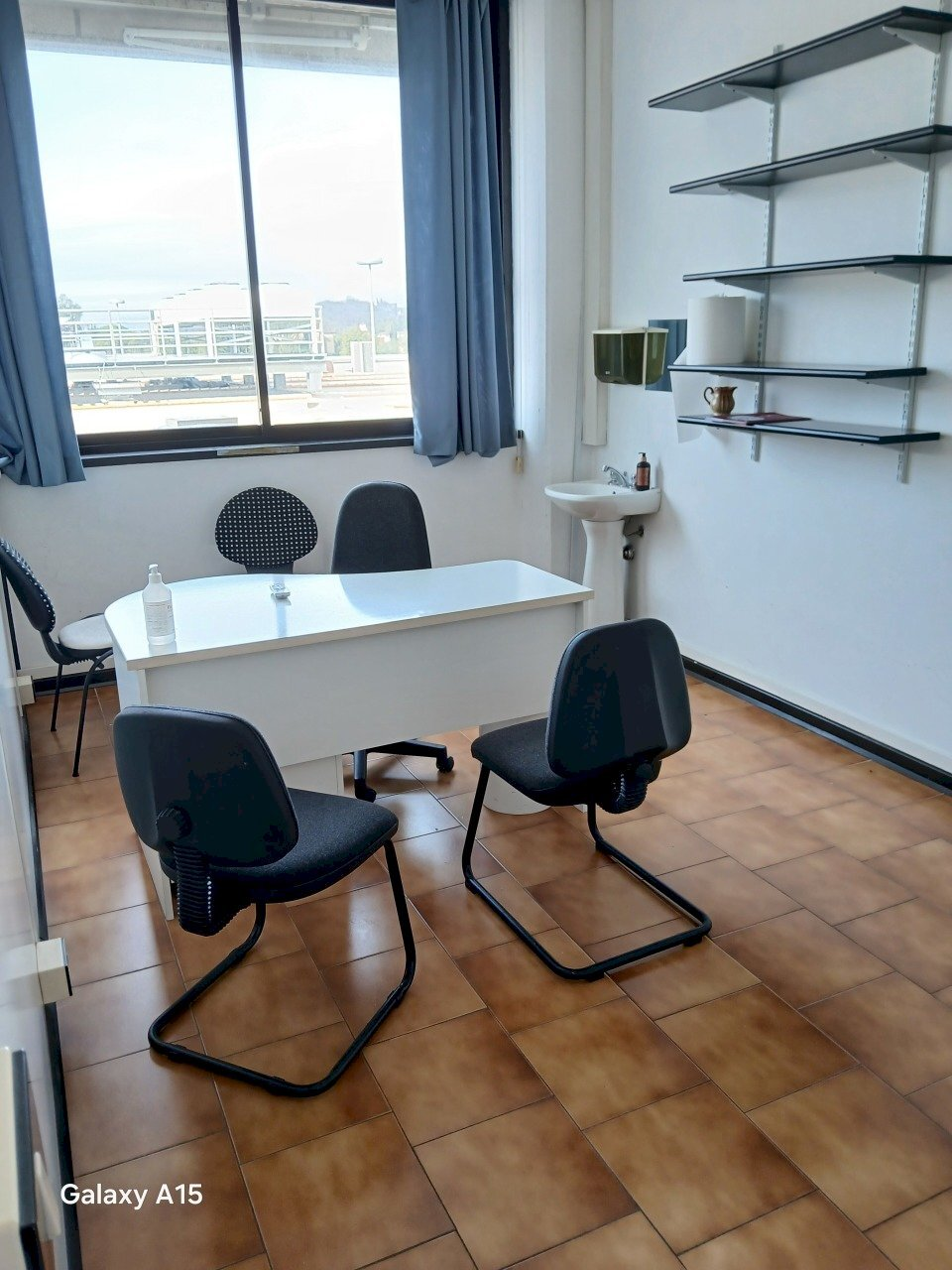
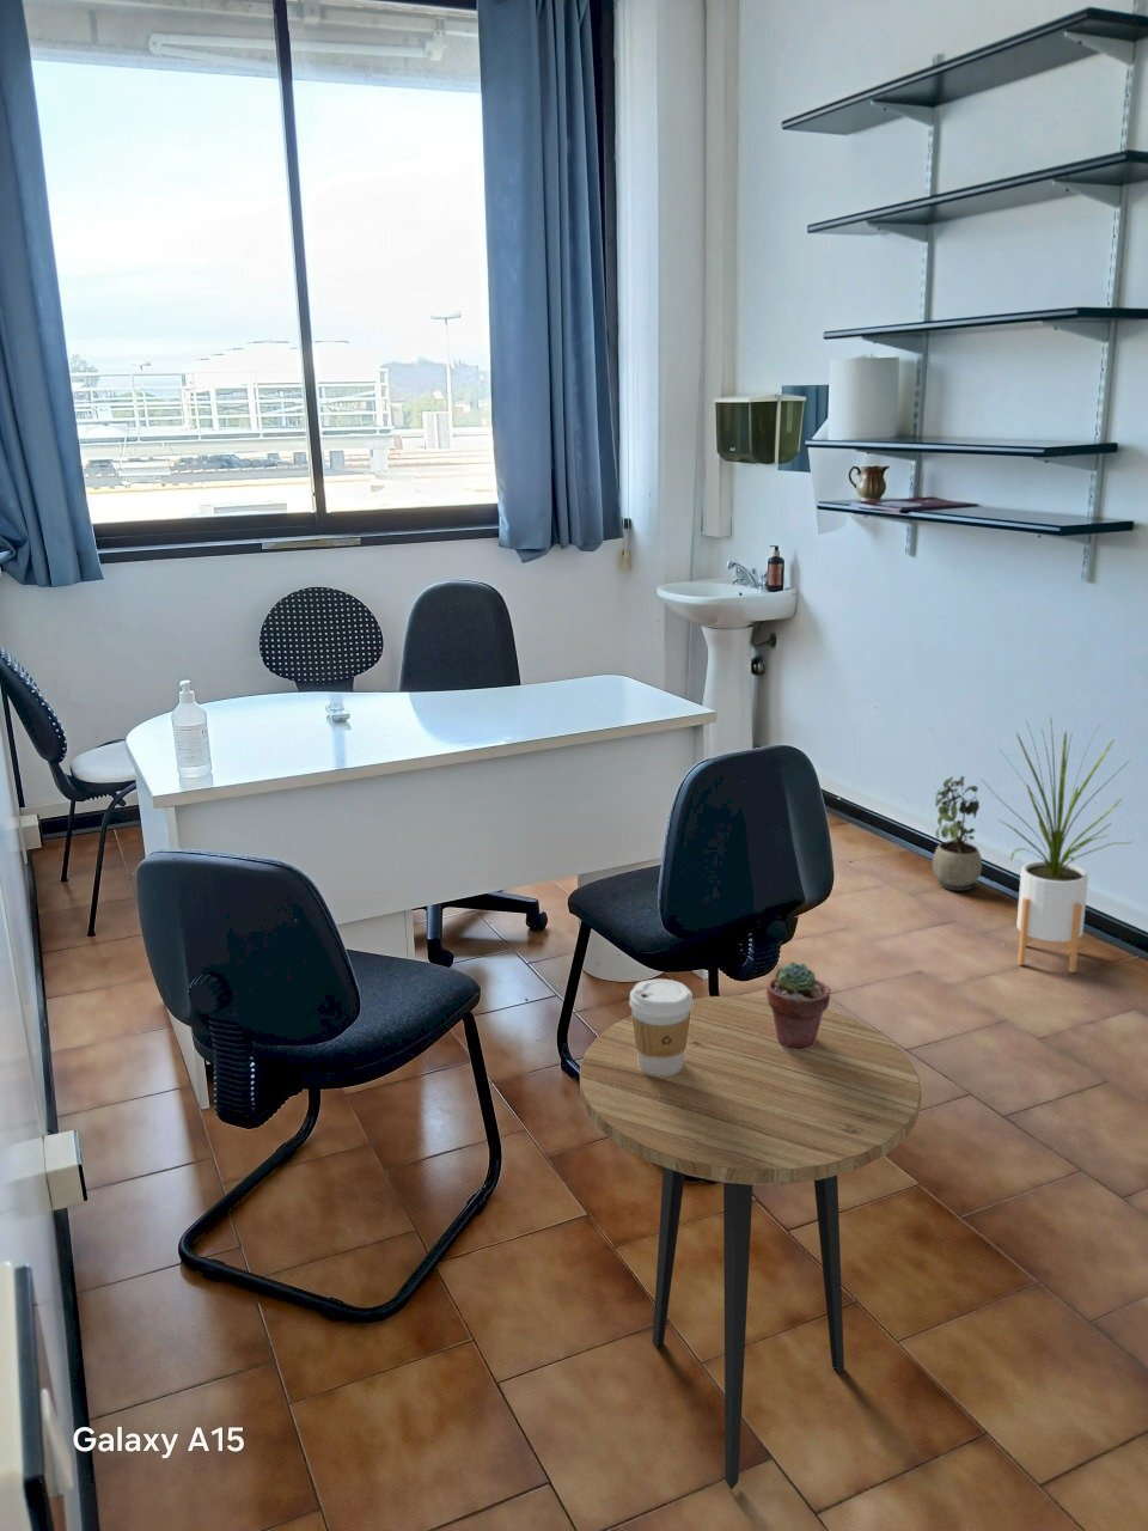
+ potted succulent [766,961,832,1050]
+ side table [579,996,924,1491]
+ house plant [979,714,1134,974]
+ potted plant [932,775,983,892]
+ coffee cup [628,979,693,1077]
